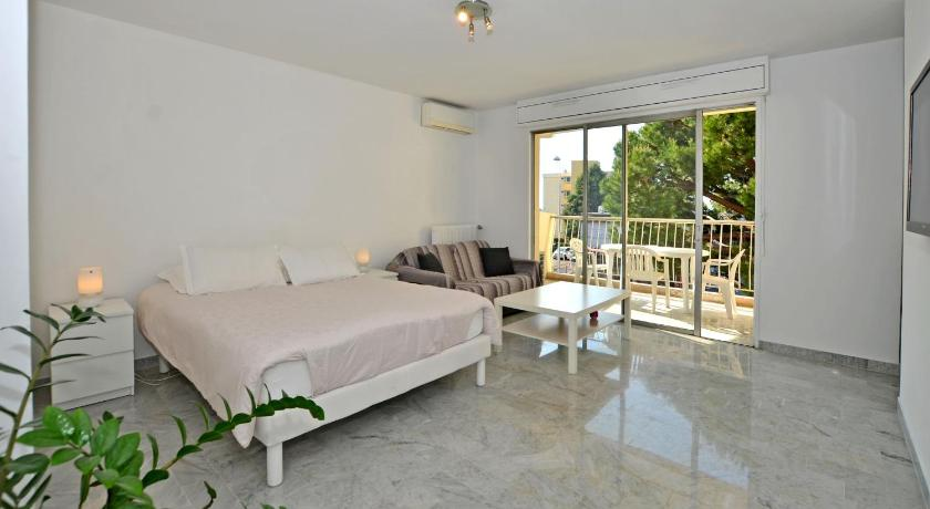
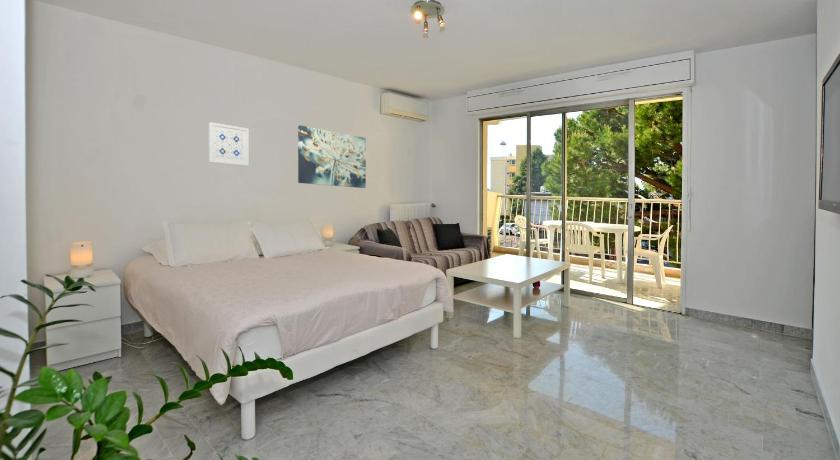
+ wall art [297,124,367,189]
+ wall art [208,121,249,167]
